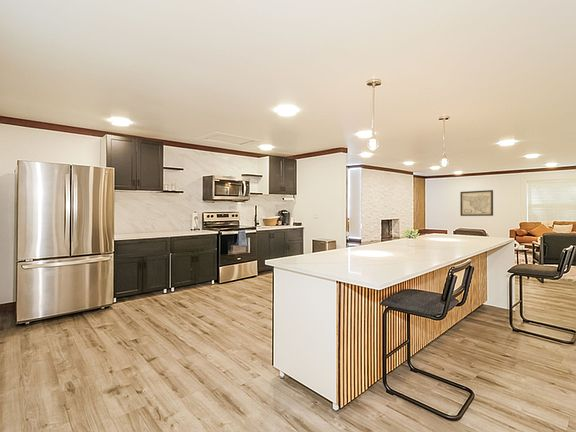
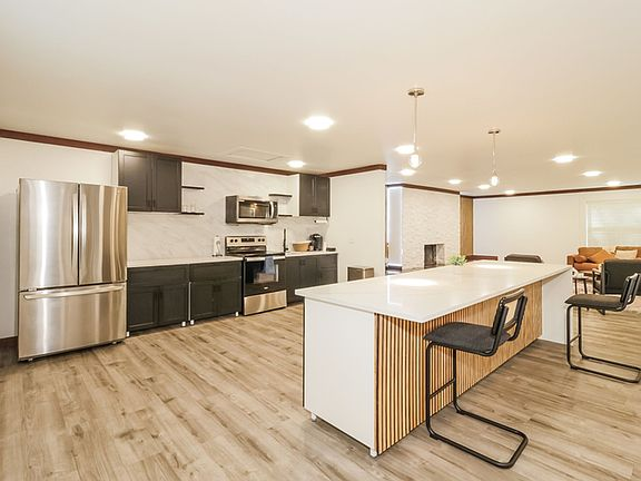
- wall art [459,189,494,217]
